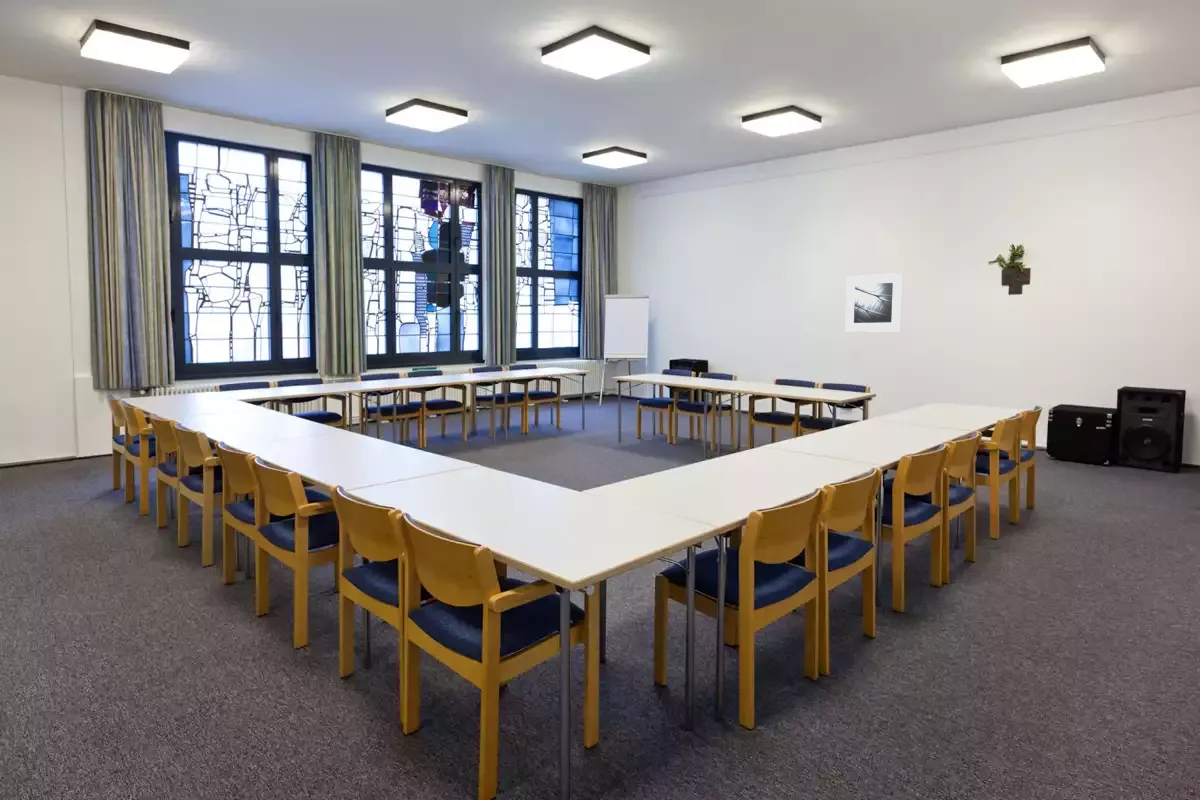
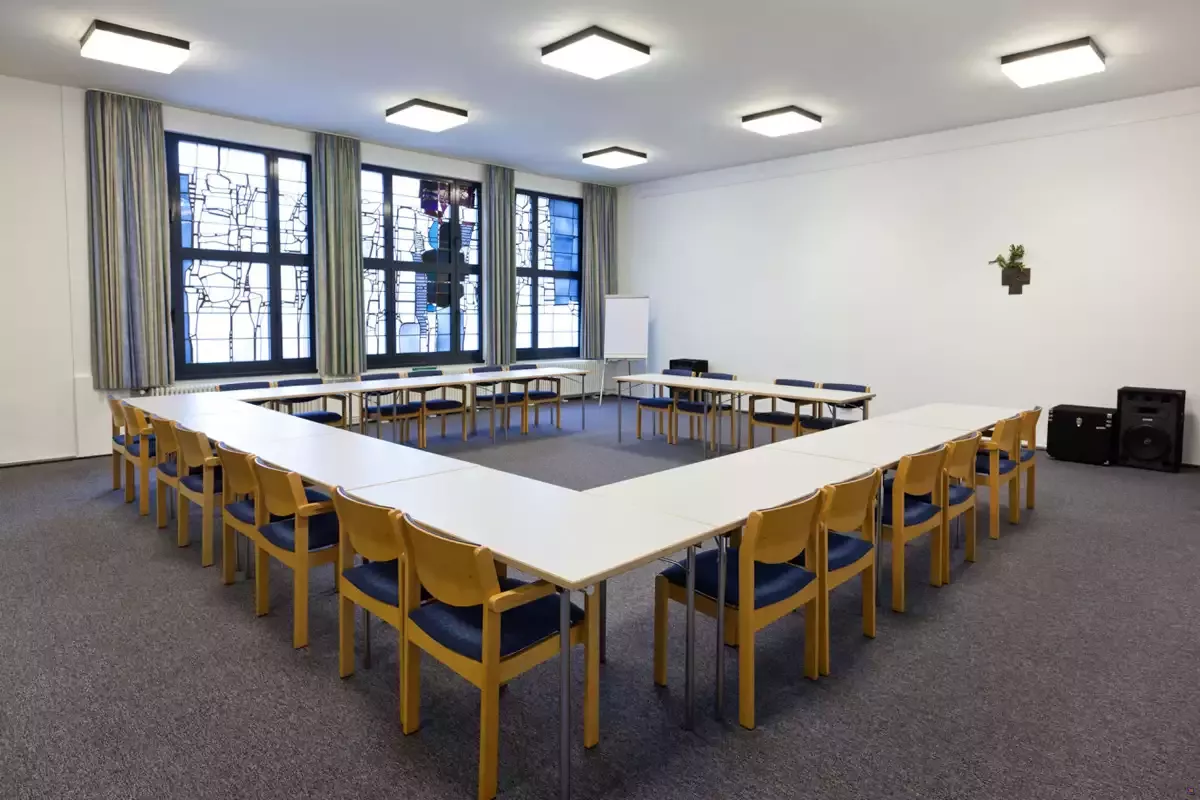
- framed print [844,272,904,333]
